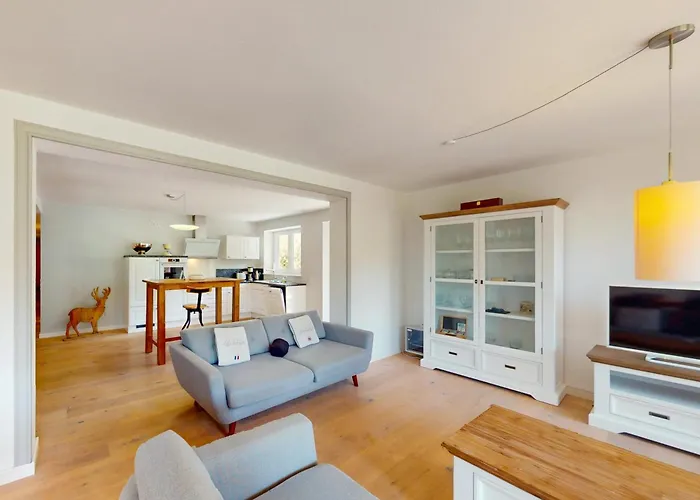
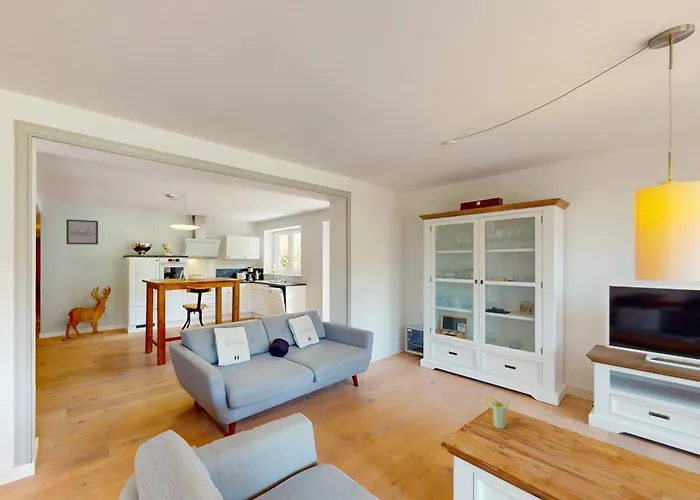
+ wall art [66,218,99,245]
+ cup [485,396,511,430]
